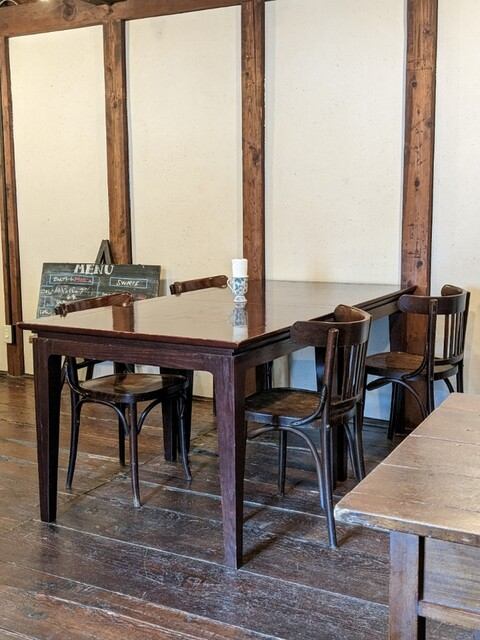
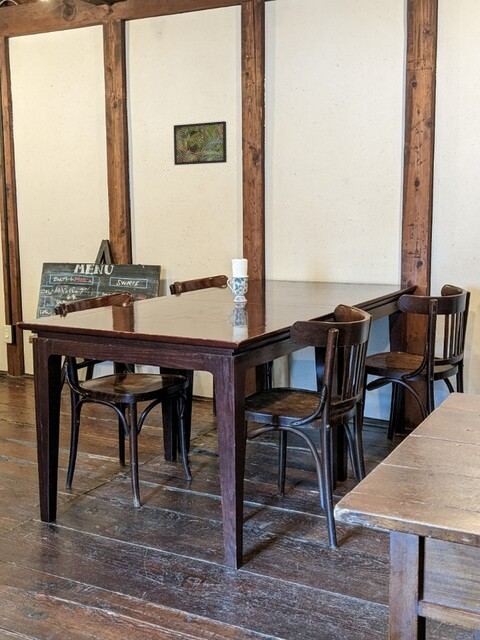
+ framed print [173,120,228,166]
